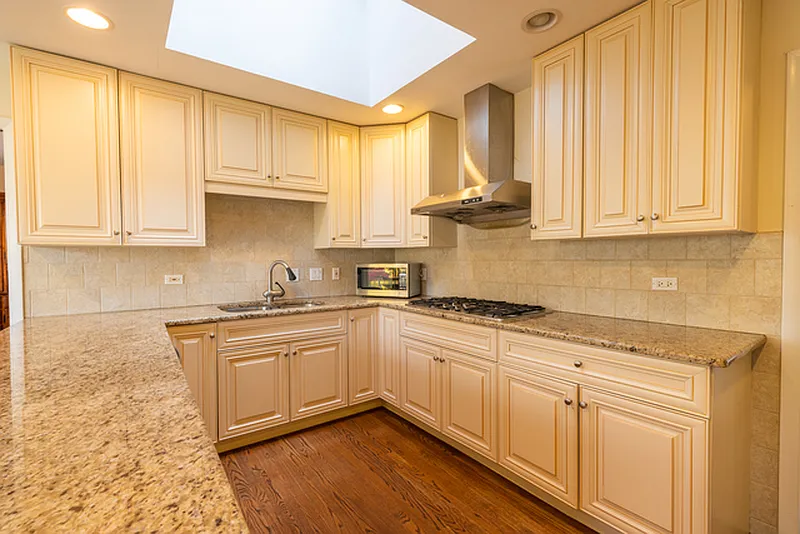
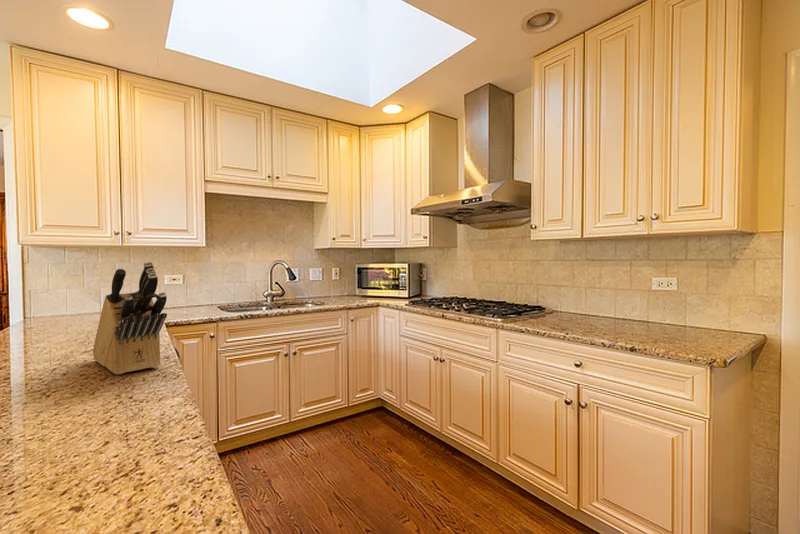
+ knife block [92,261,168,376]
